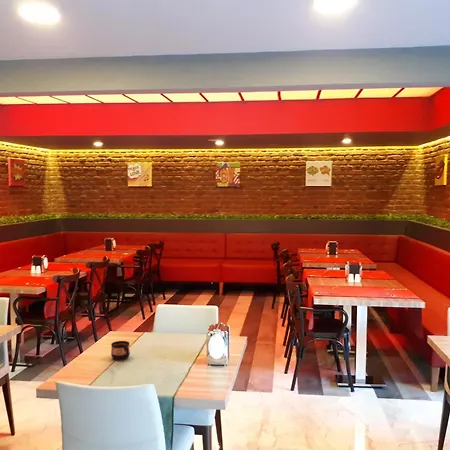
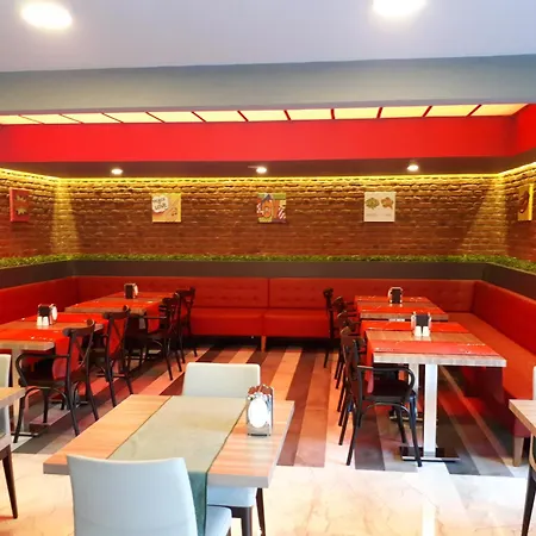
- cup [110,340,131,361]
